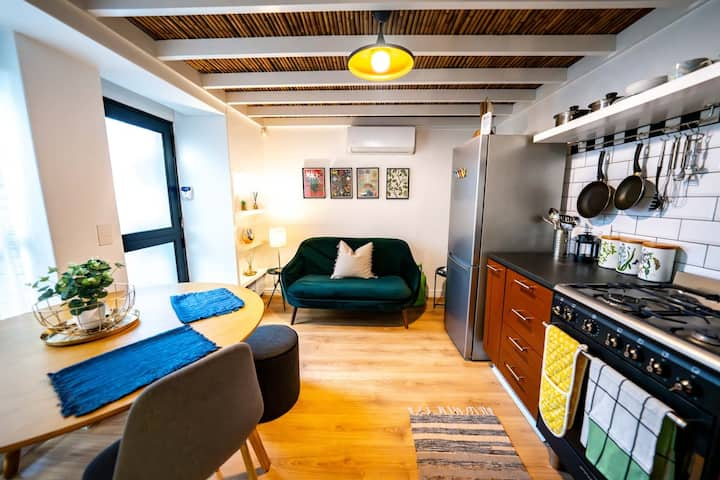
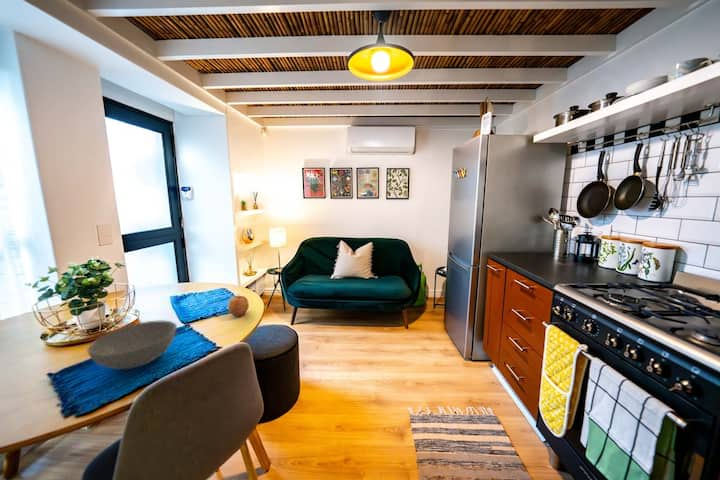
+ bowl [86,320,178,370]
+ apple [227,294,250,317]
